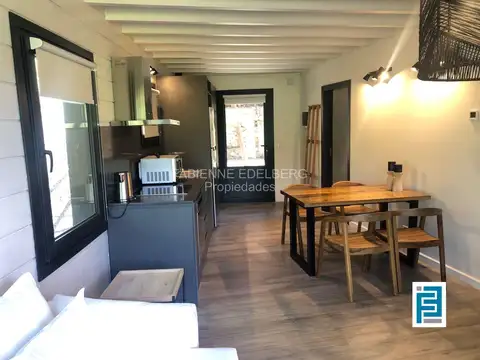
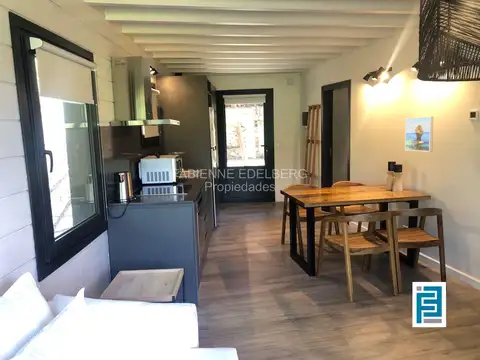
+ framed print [404,116,434,153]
